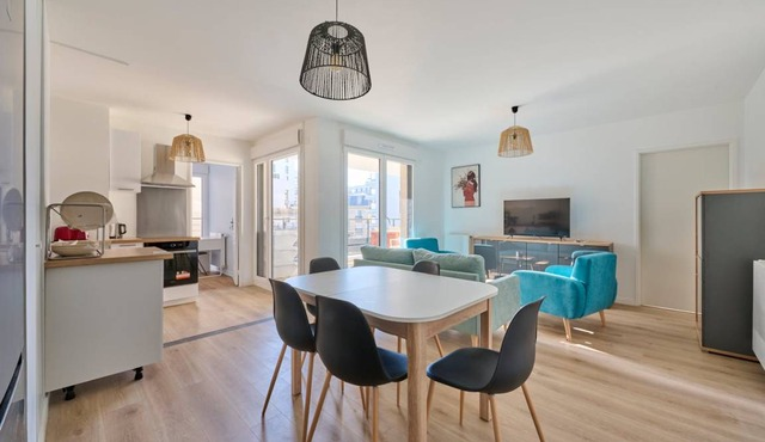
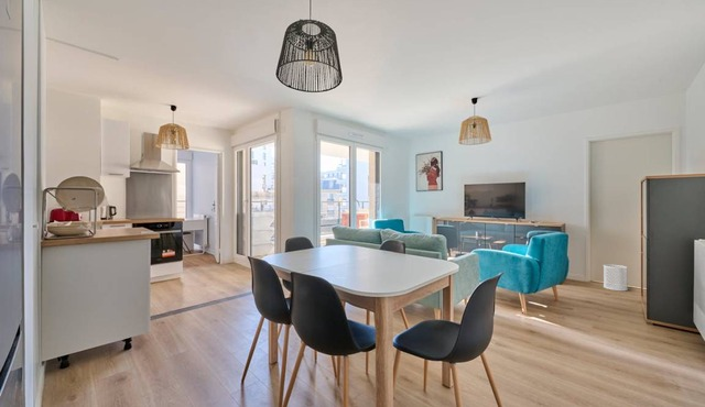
+ wastebasket [603,263,629,292]
